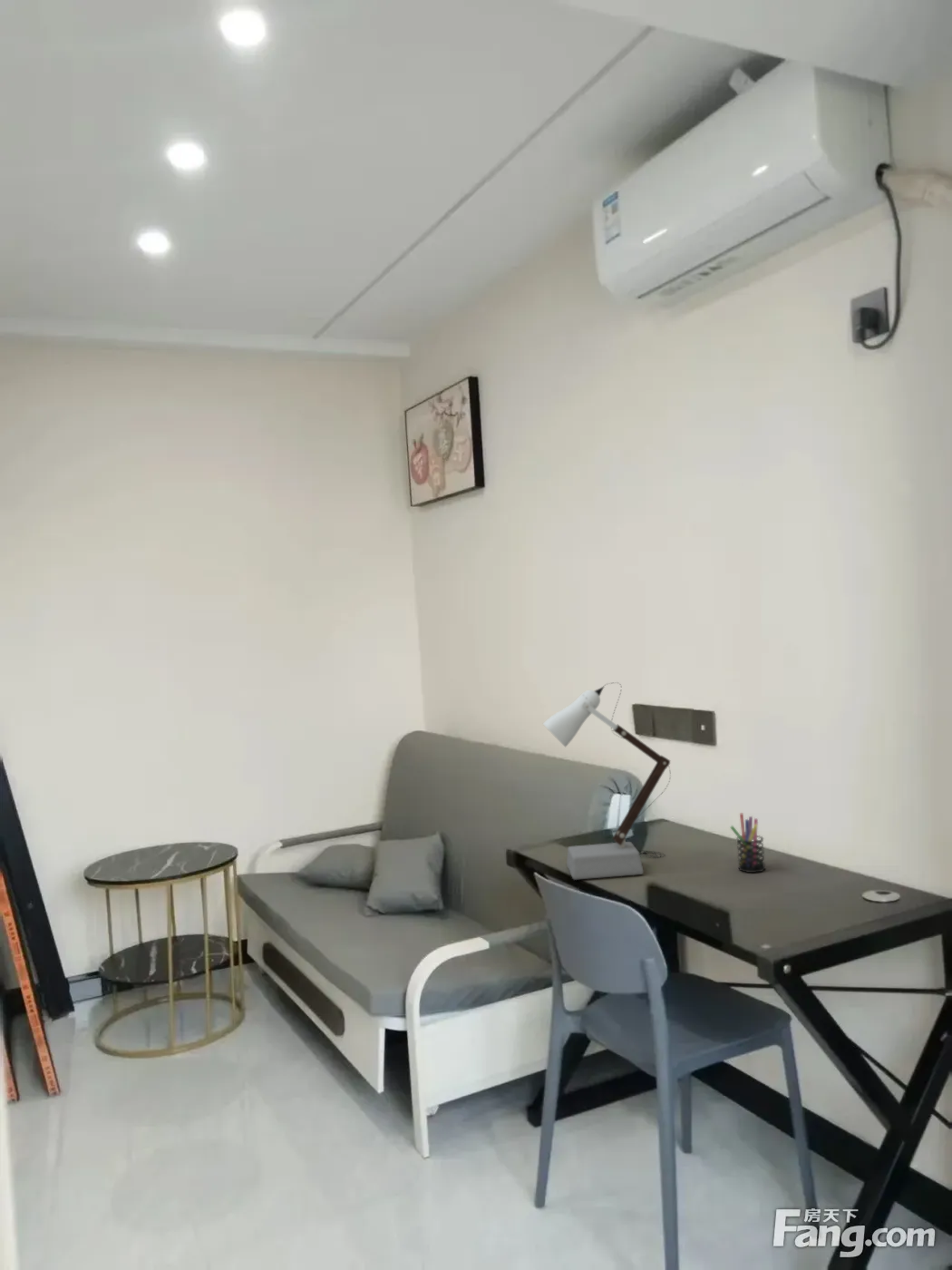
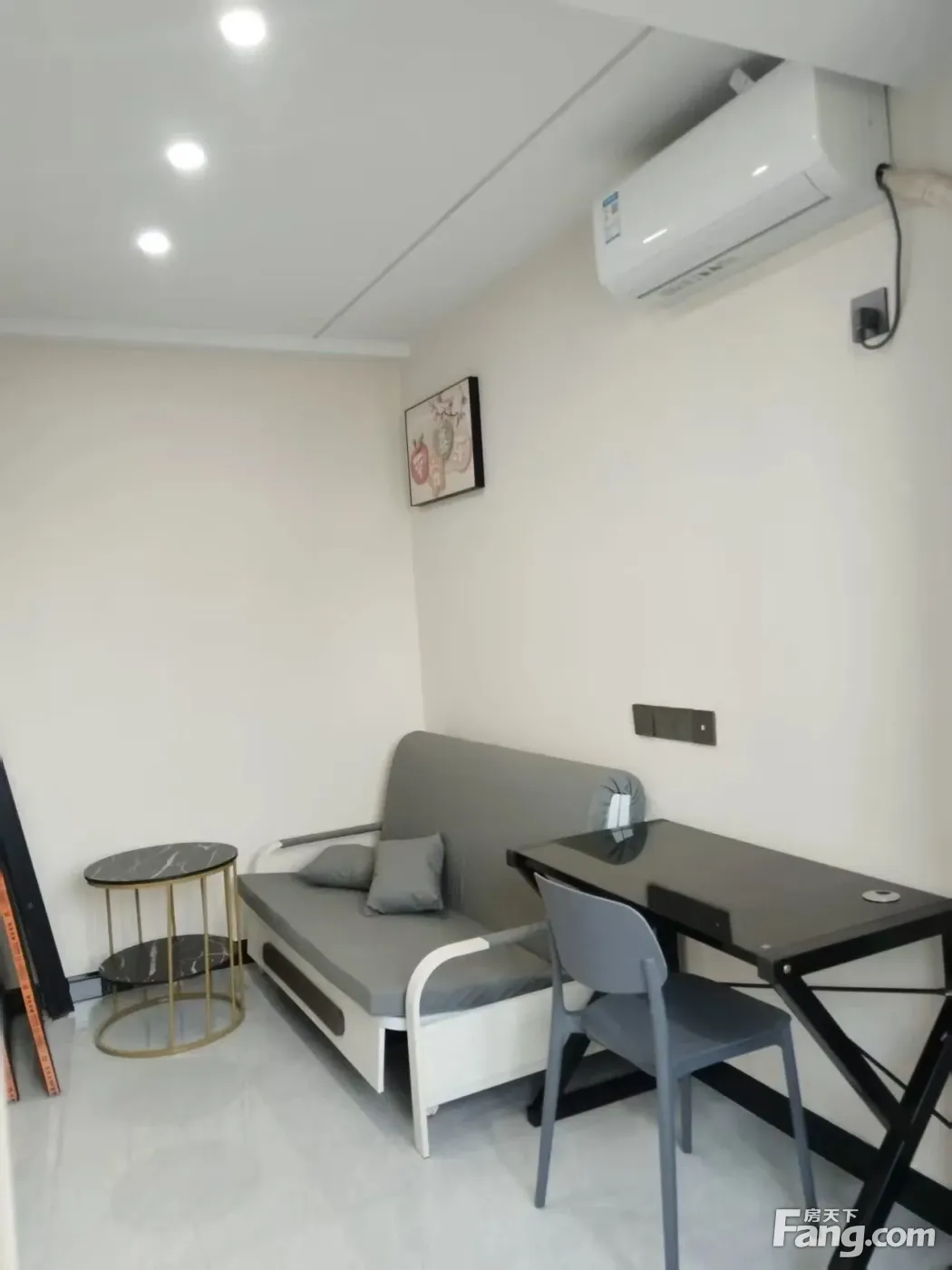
- pen holder [729,813,766,874]
- desk lamp [542,681,672,881]
